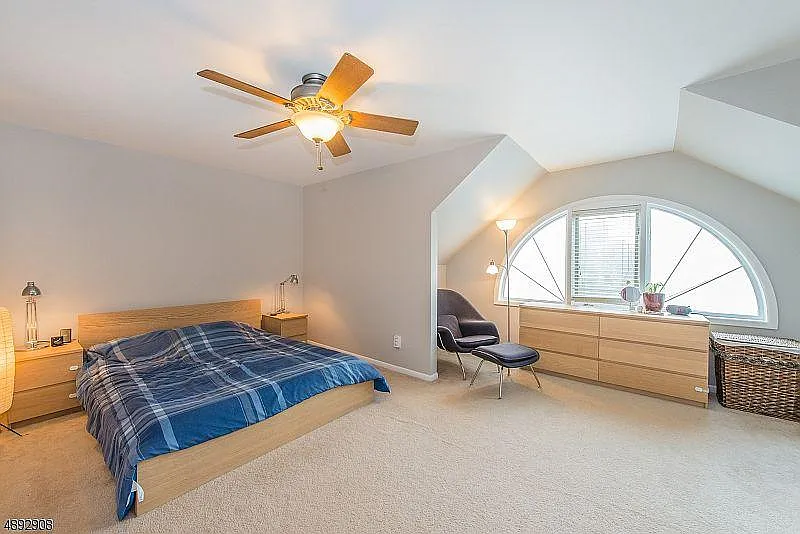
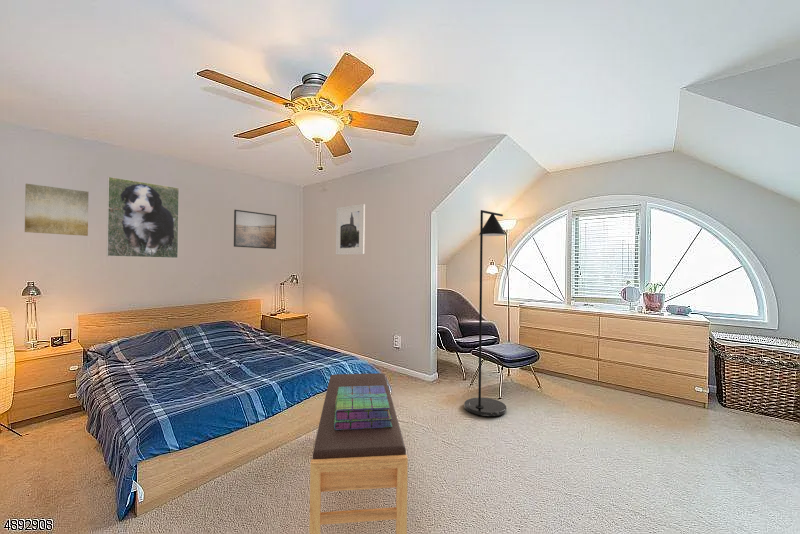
+ wall art [24,183,90,237]
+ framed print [335,203,366,256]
+ bench [308,372,409,534]
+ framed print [105,176,180,259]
+ floor lamp [463,209,507,417]
+ stack of books [334,386,392,430]
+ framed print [233,209,277,250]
